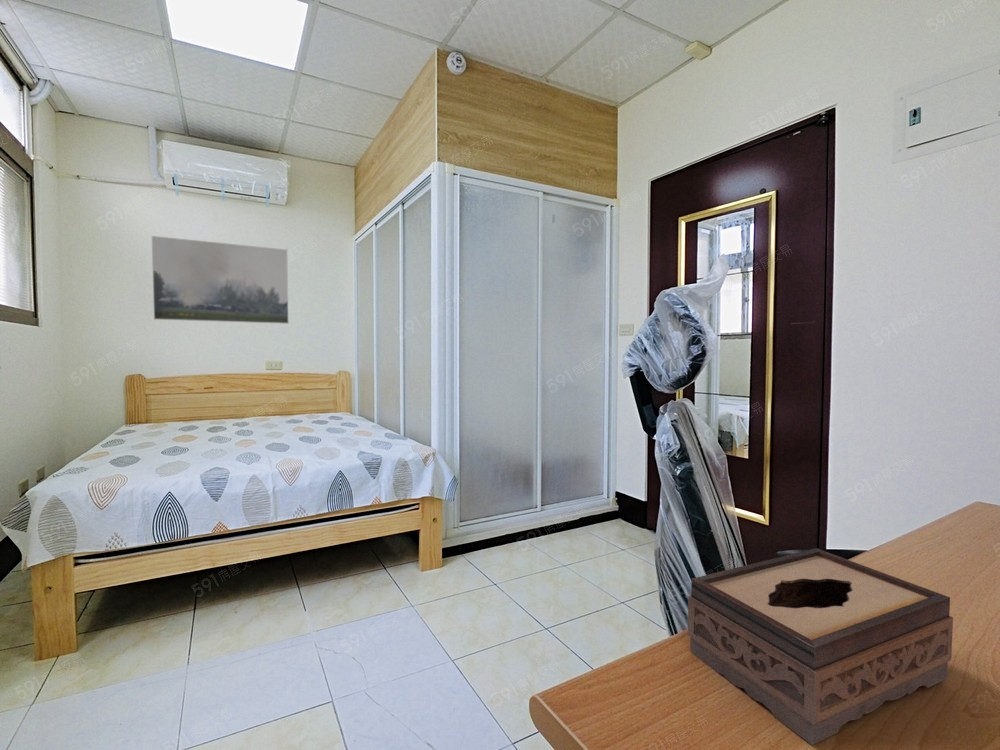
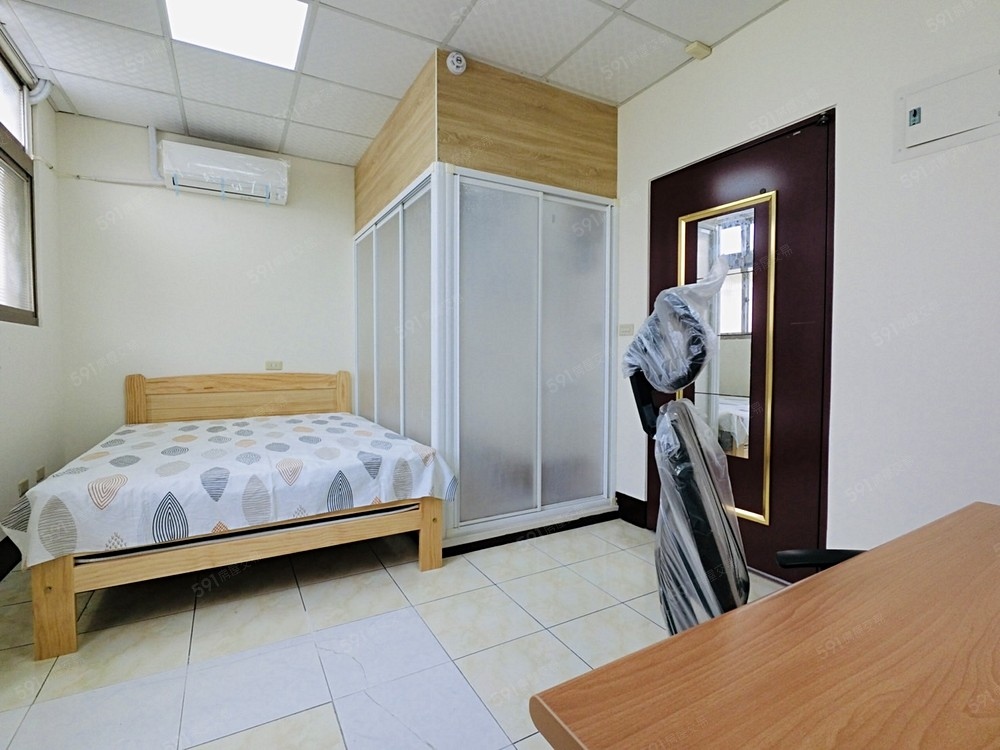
- tissue box [687,547,954,746]
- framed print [151,235,290,325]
